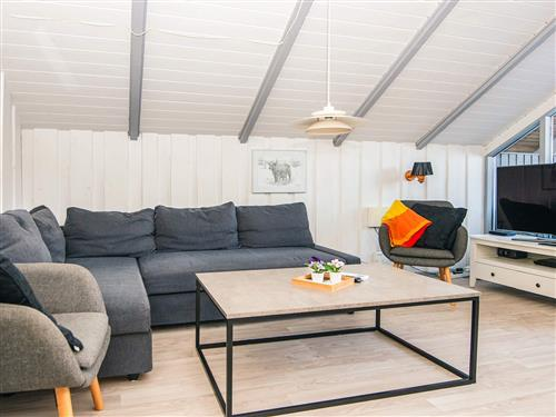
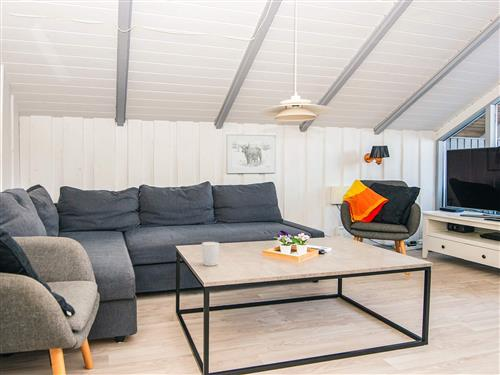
+ candle holder [201,241,220,267]
